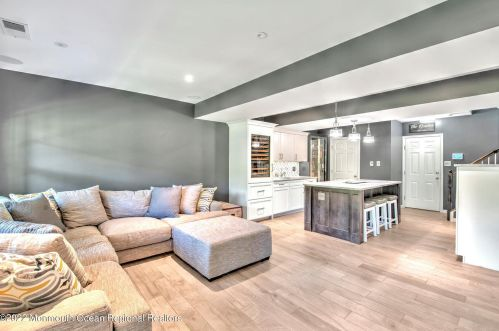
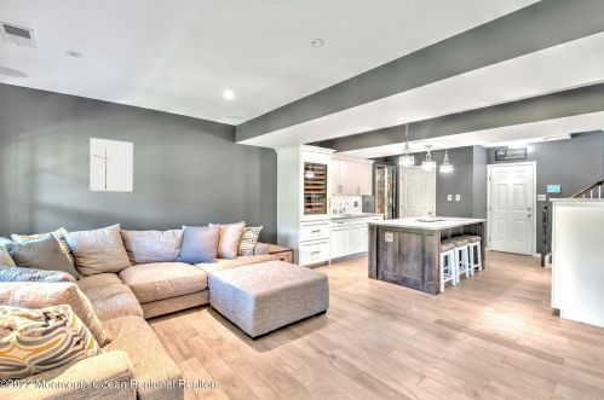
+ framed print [88,137,134,192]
